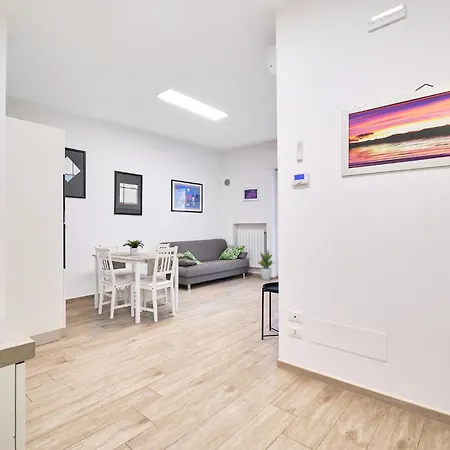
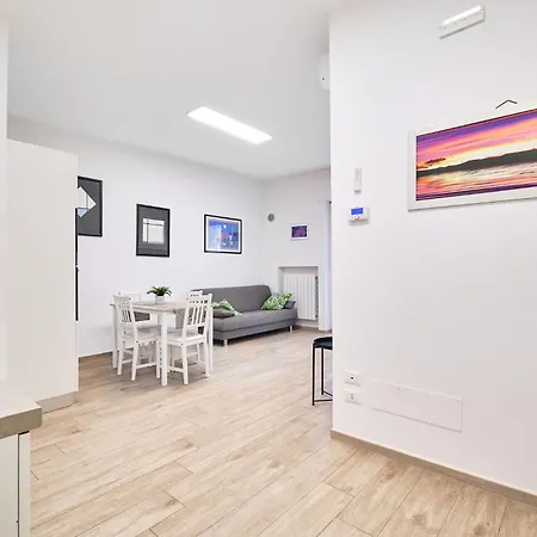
- potted plant [257,249,275,281]
